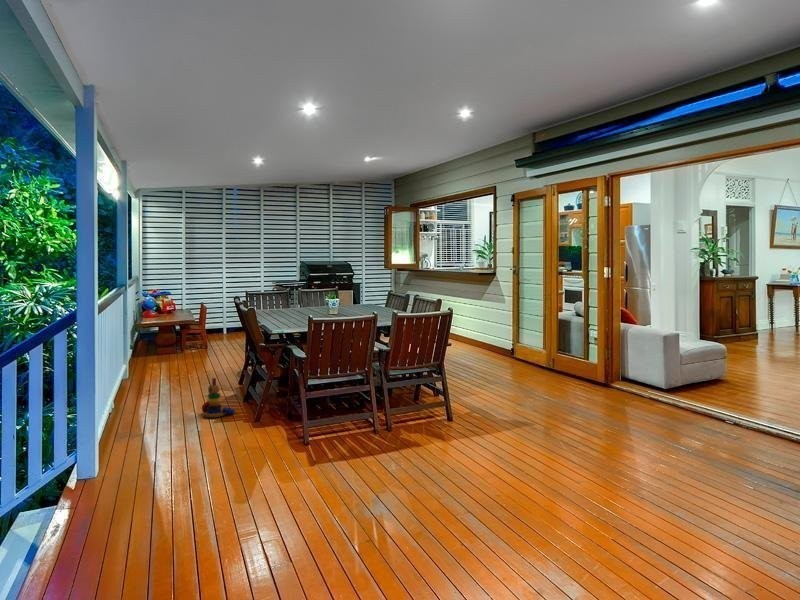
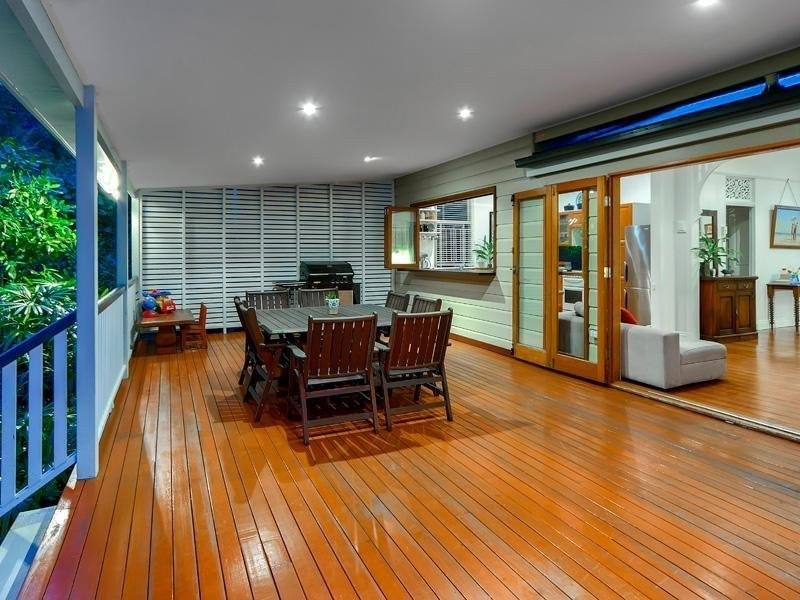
- stacking toy [200,377,236,418]
